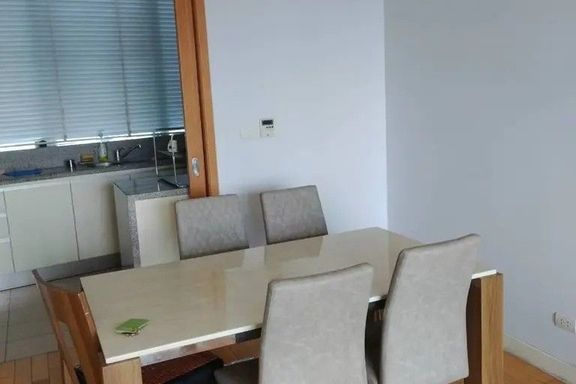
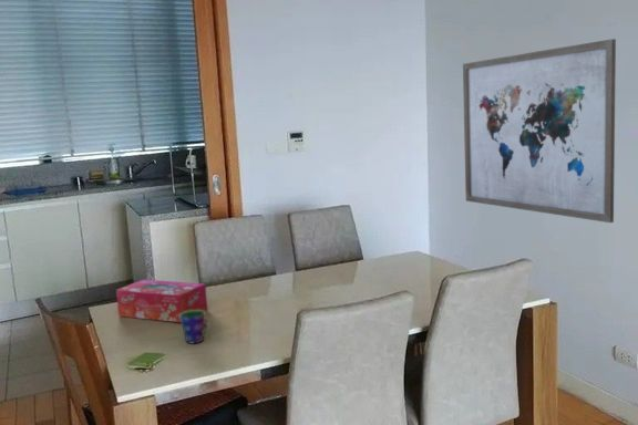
+ wall art [462,38,617,224]
+ cup [179,310,209,344]
+ tissue box [115,279,208,323]
